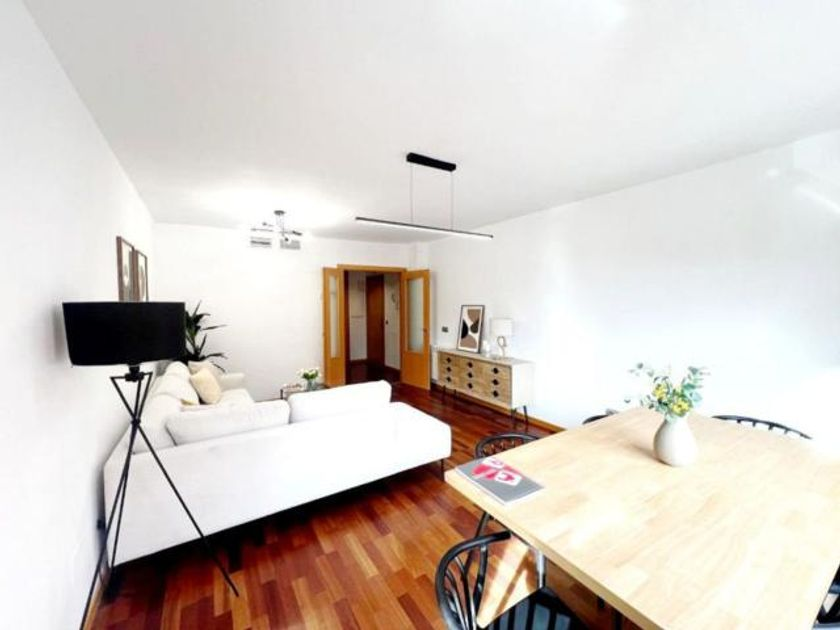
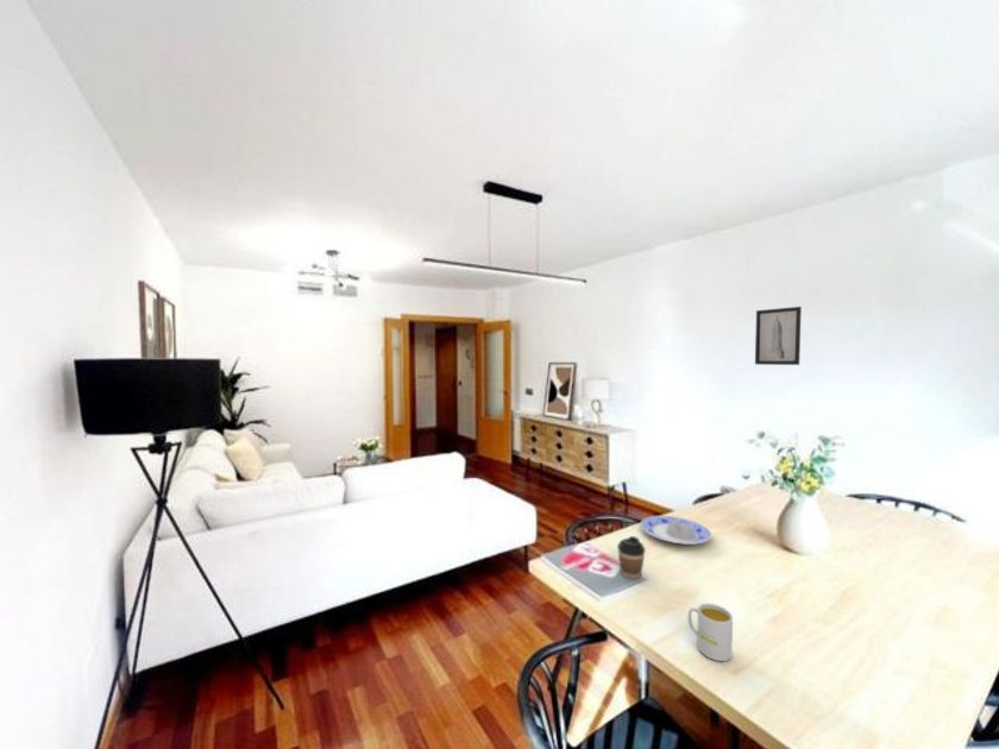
+ plate [640,515,712,546]
+ mug [687,603,734,662]
+ coffee cup [616,535,647,580]
+ wall art [754,306,803,366]
